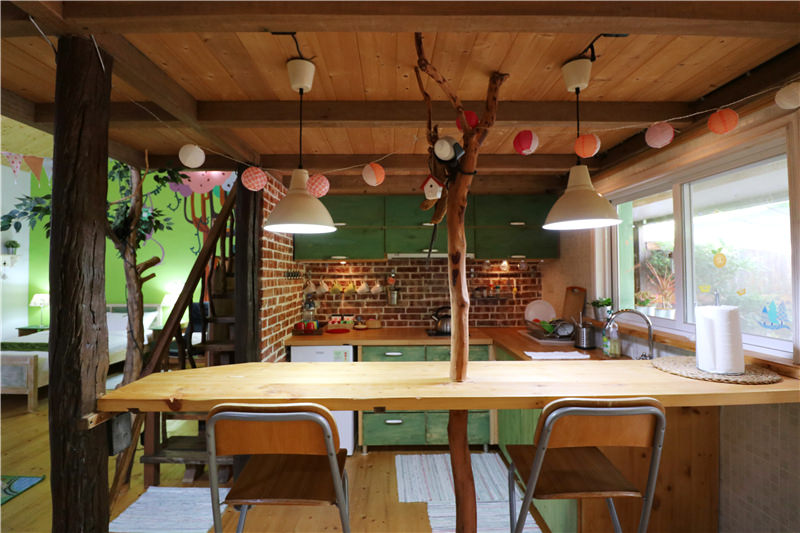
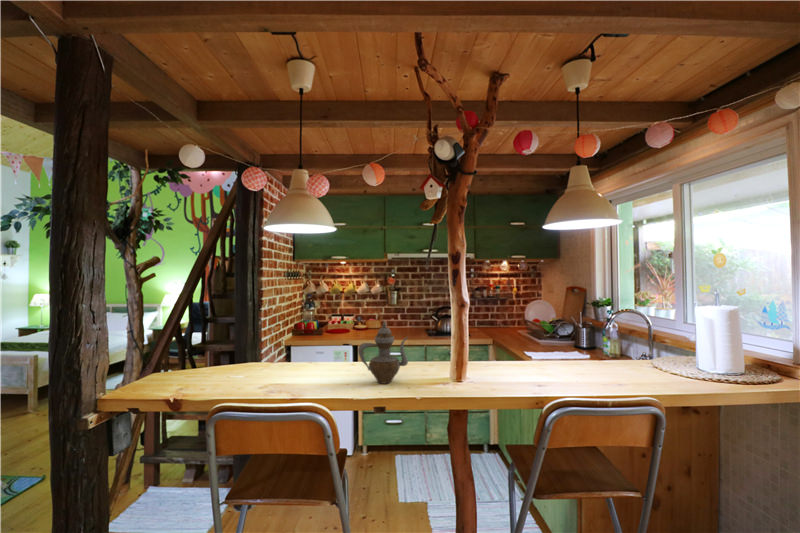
+ teapot [357,320,409,385]
